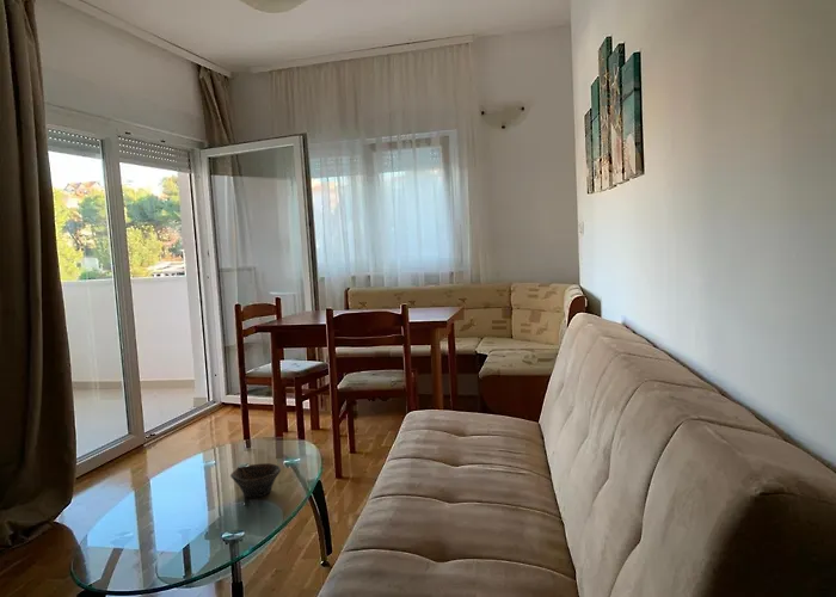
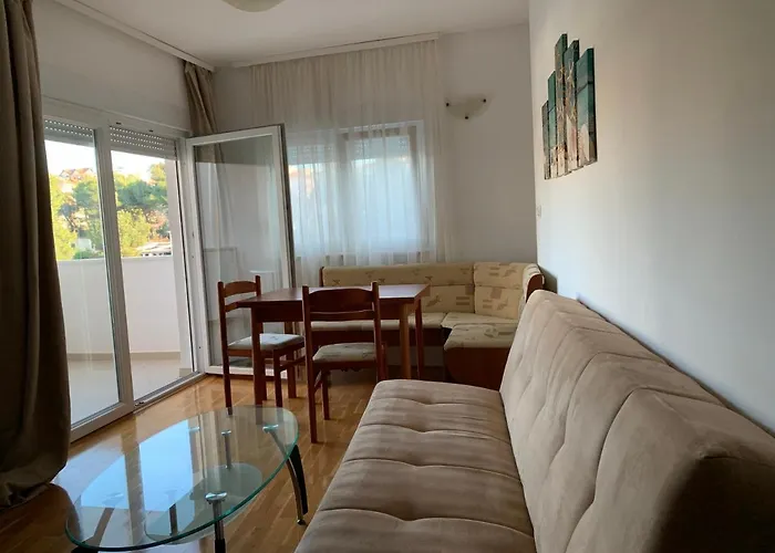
- bowl [229,462,282,498]
